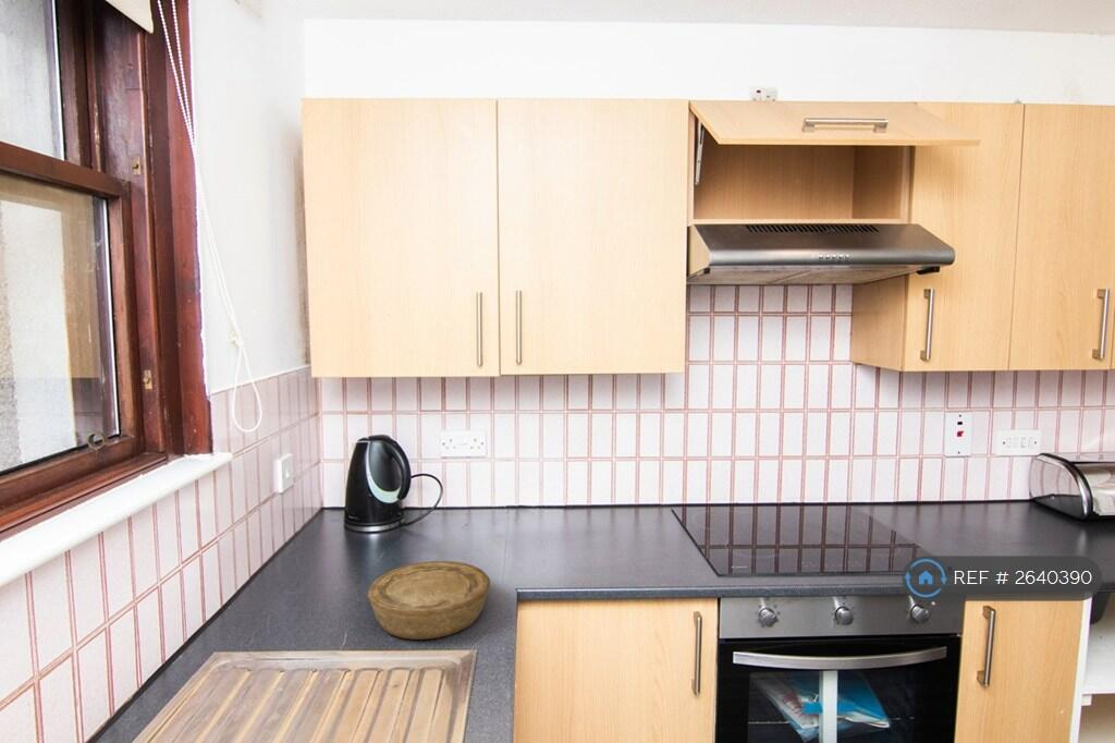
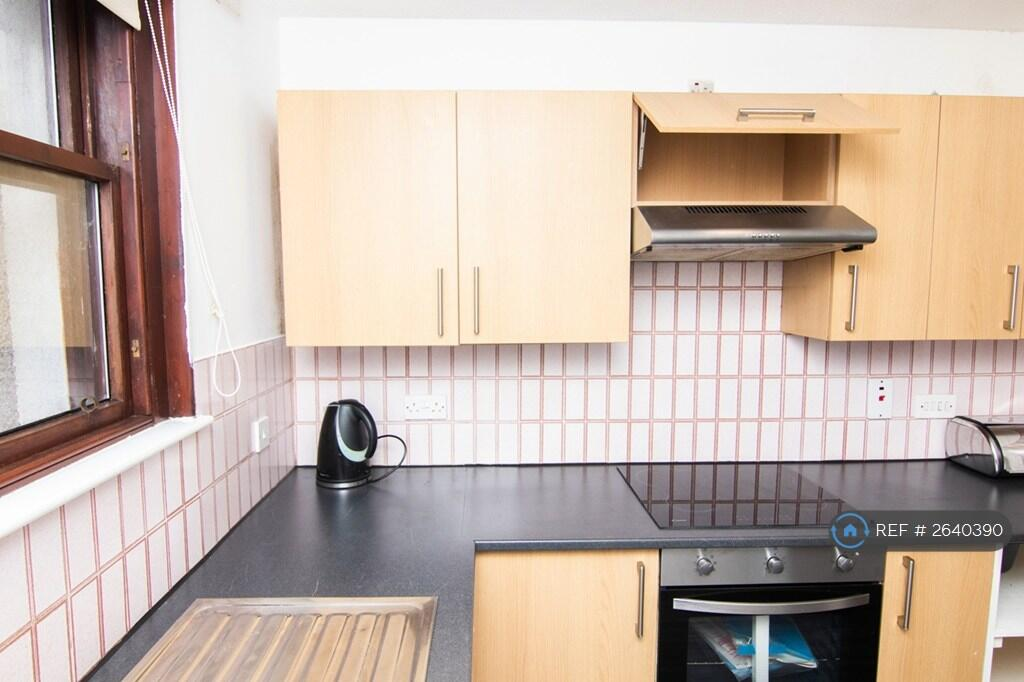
- bowl [367,560,491,641]
